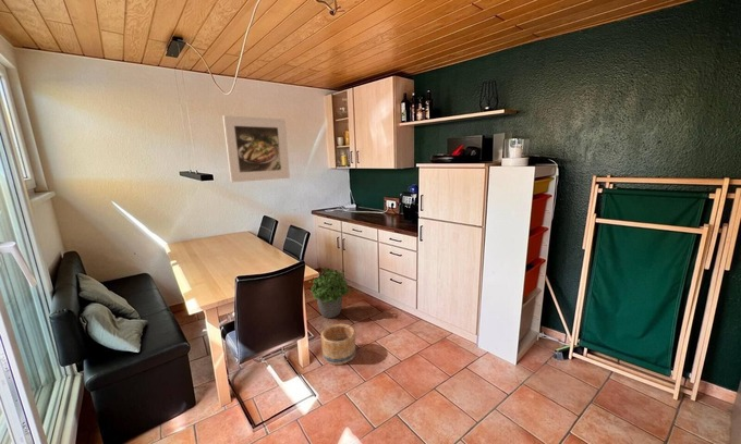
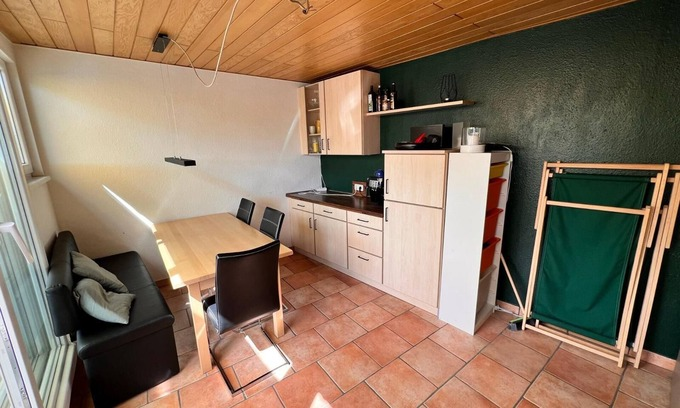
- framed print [221,114,291,183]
- potted plant [308,266,352,319]
- basket [319,323,356,366]
